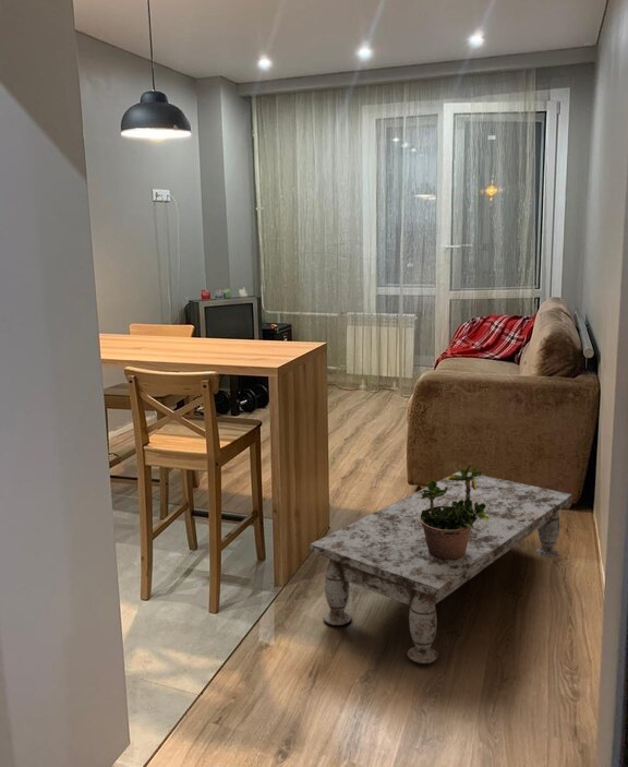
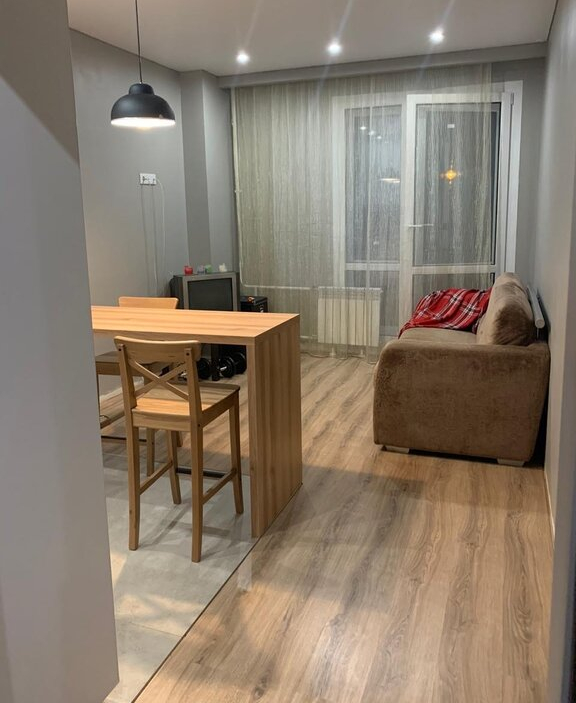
- coffee table [309,471,573,664]
- potted plant [420,462,490,560]
